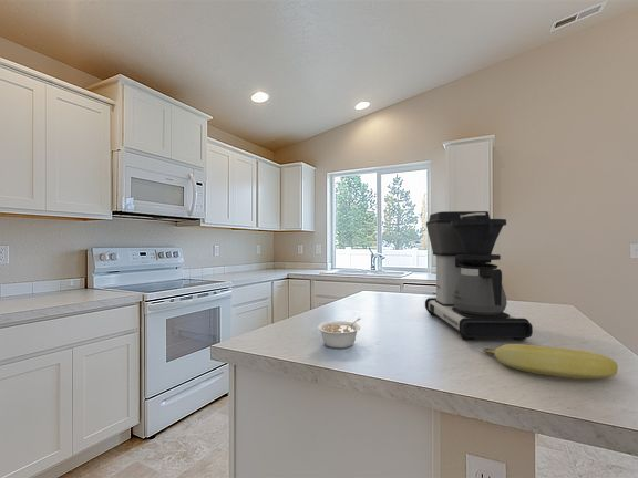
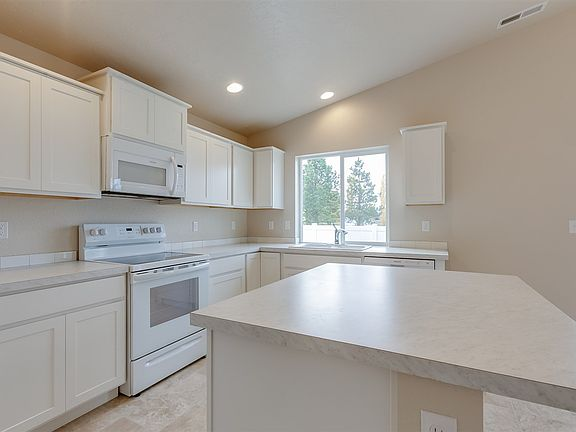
- coffee maker [424,210,534,341]
- banana [482,343,619,380]
- legume [317,316,362,350]
